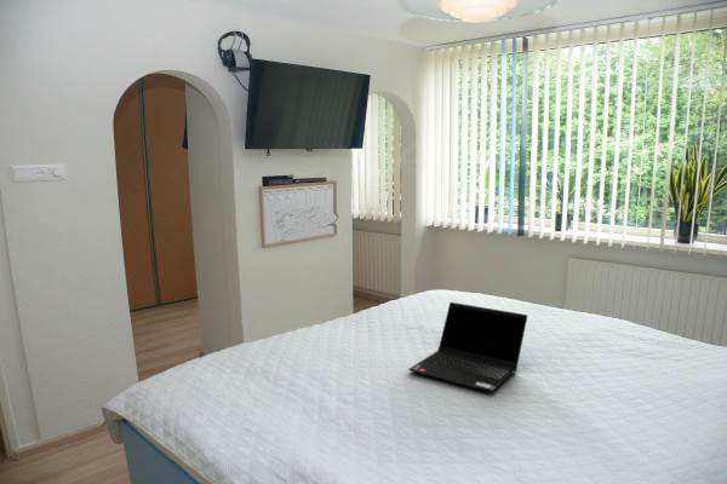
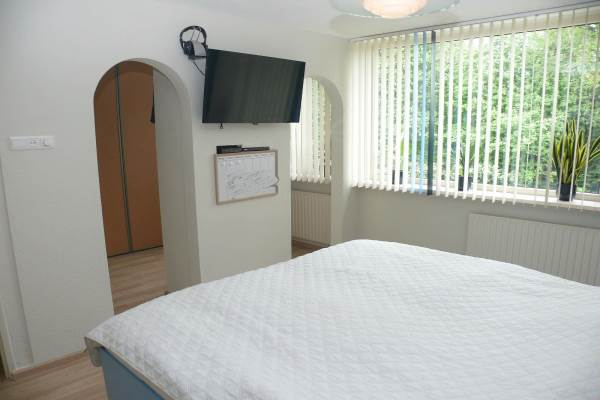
- laptop computer [407,301,528,393]
